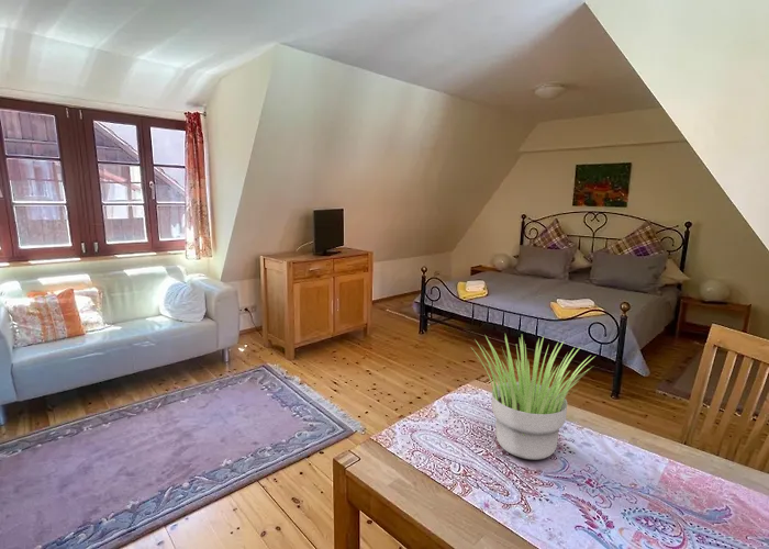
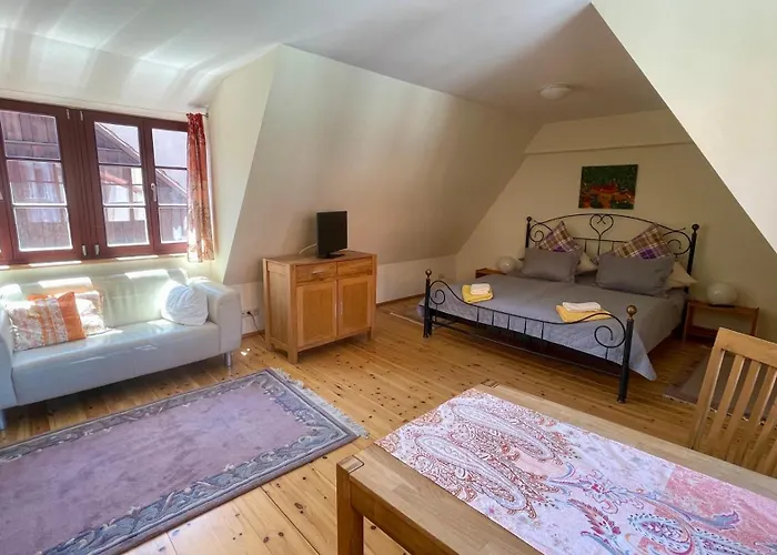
- potted plant [471,334,595,461]
